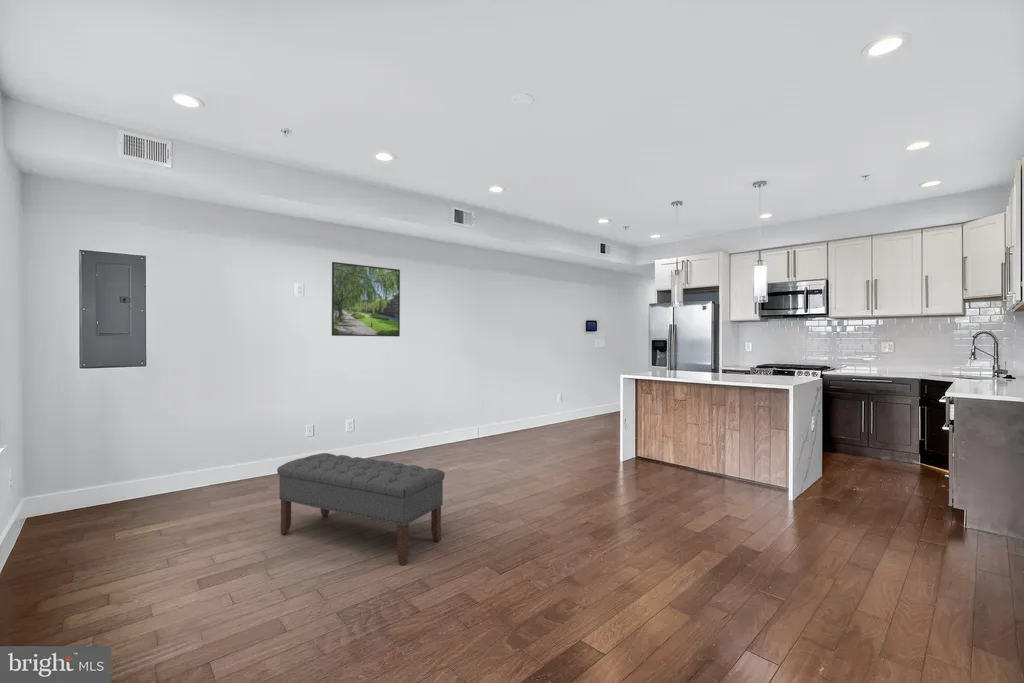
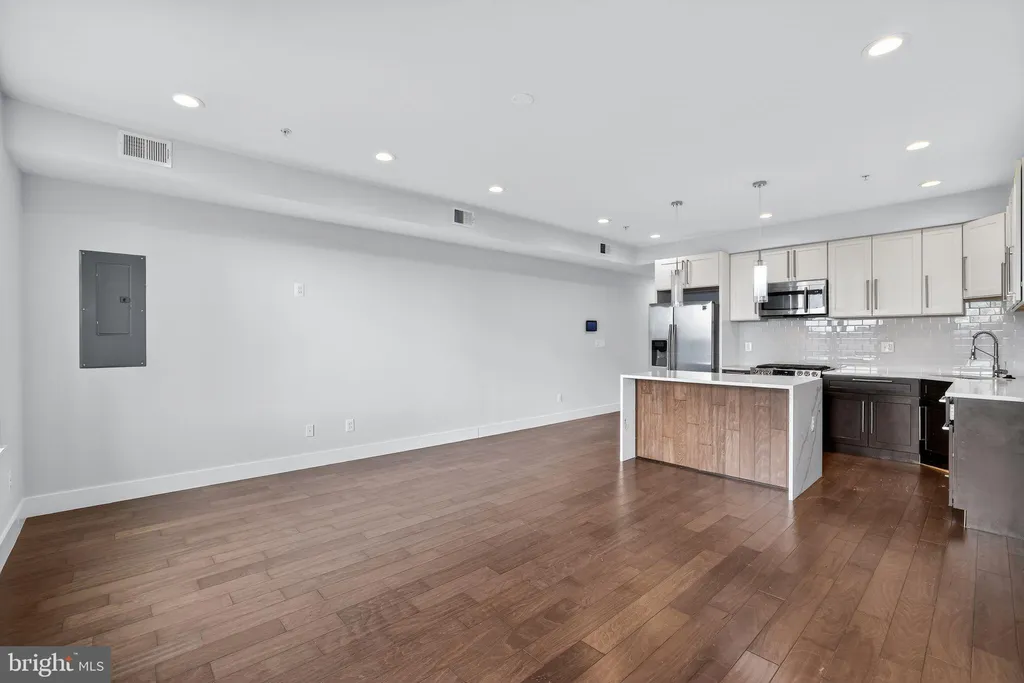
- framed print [331,261,401,338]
- bench [276,452,446,567]
